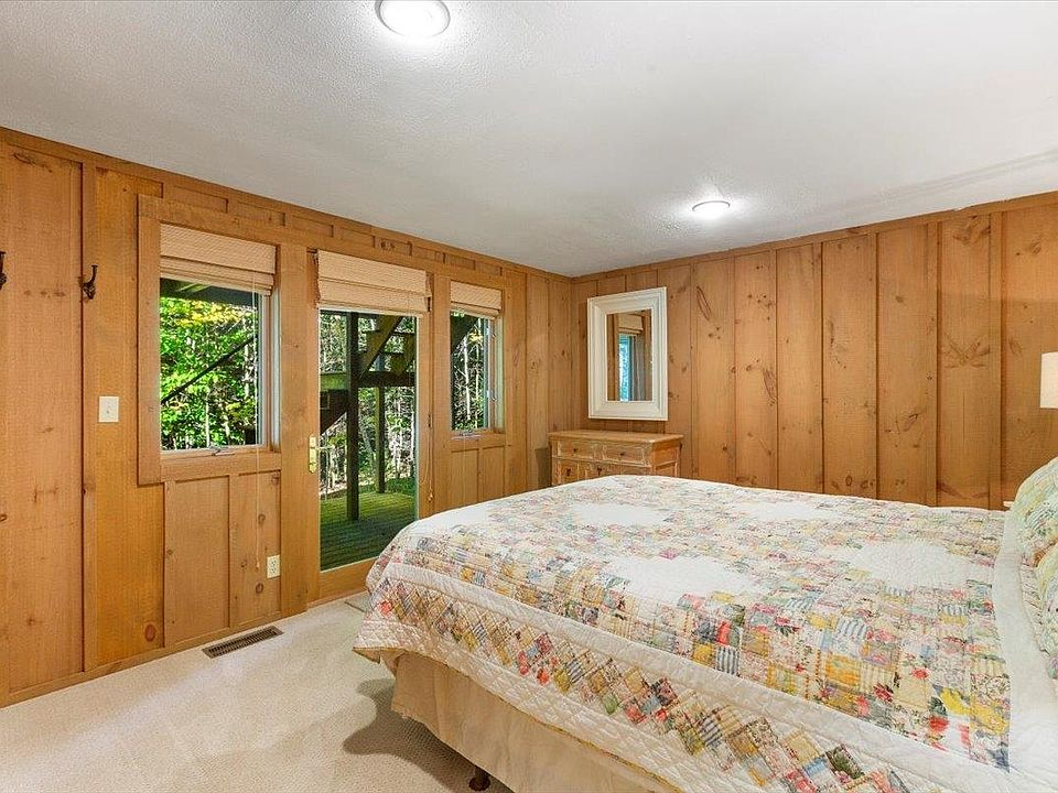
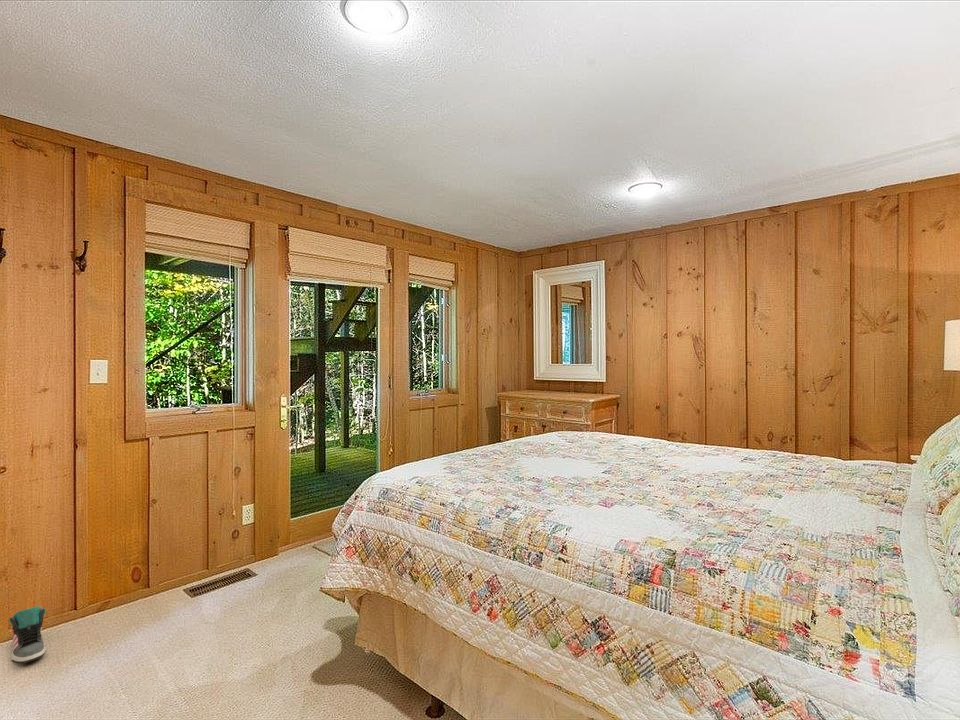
+ sneaker [8,605,47,665]
